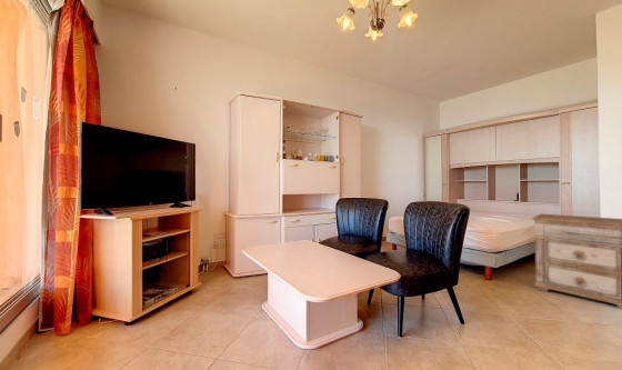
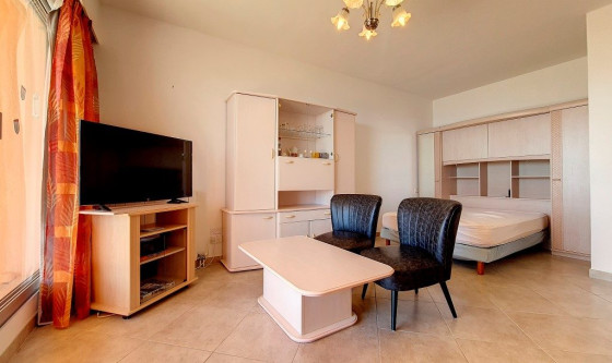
- nightstand [531,213,622,310]
